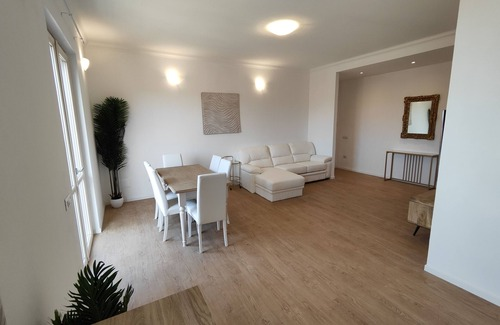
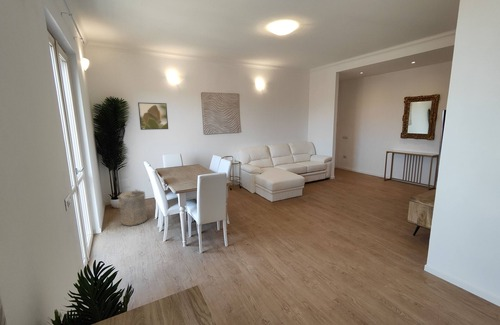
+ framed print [137,101,169,131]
+ laundry hamper [116,189,148,227]
